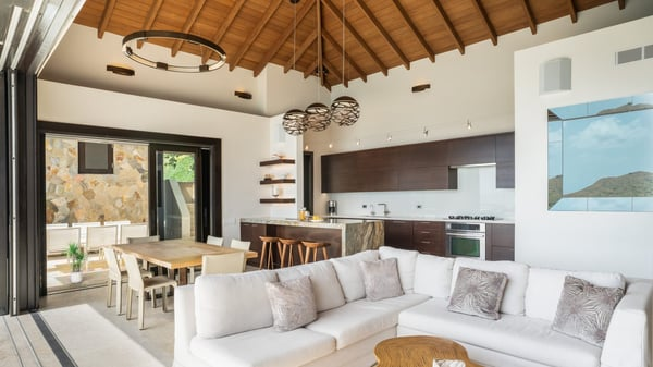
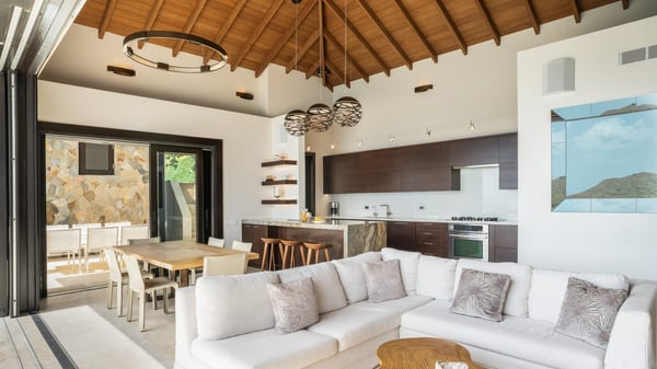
- potted plant [60,242,94,284]
